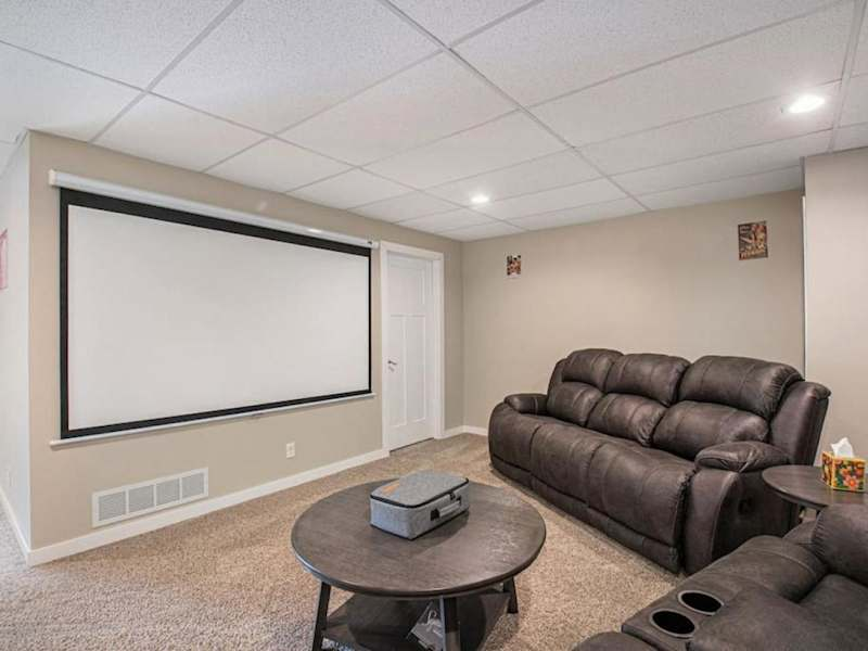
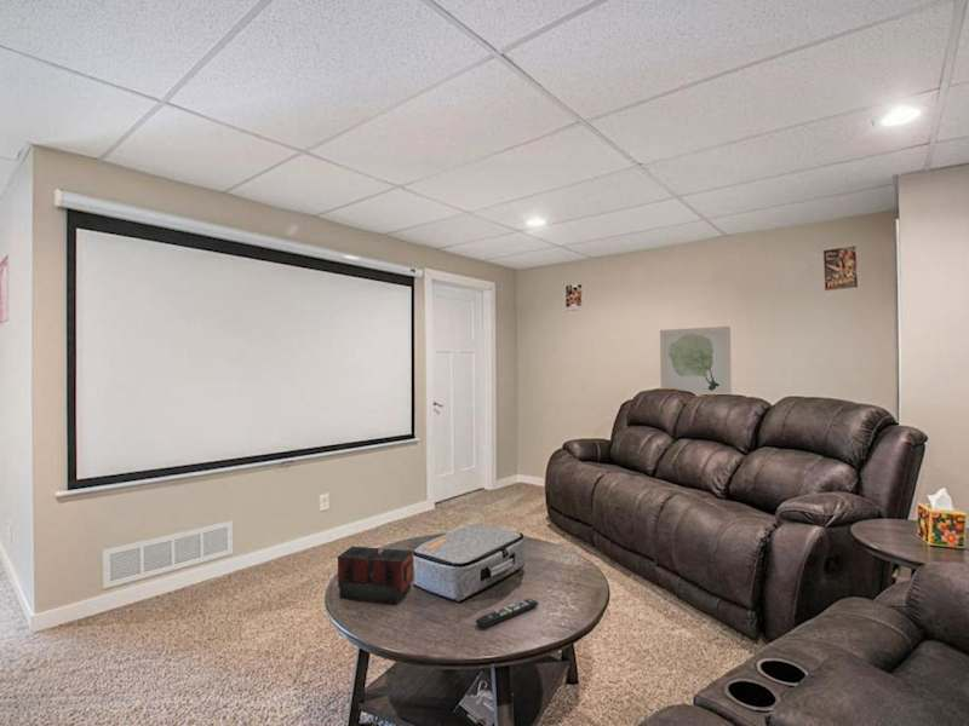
+ wall art [659,325,733,396]
+ remote control [475,597,539,630]
+ speaker [337,546,414,605]
